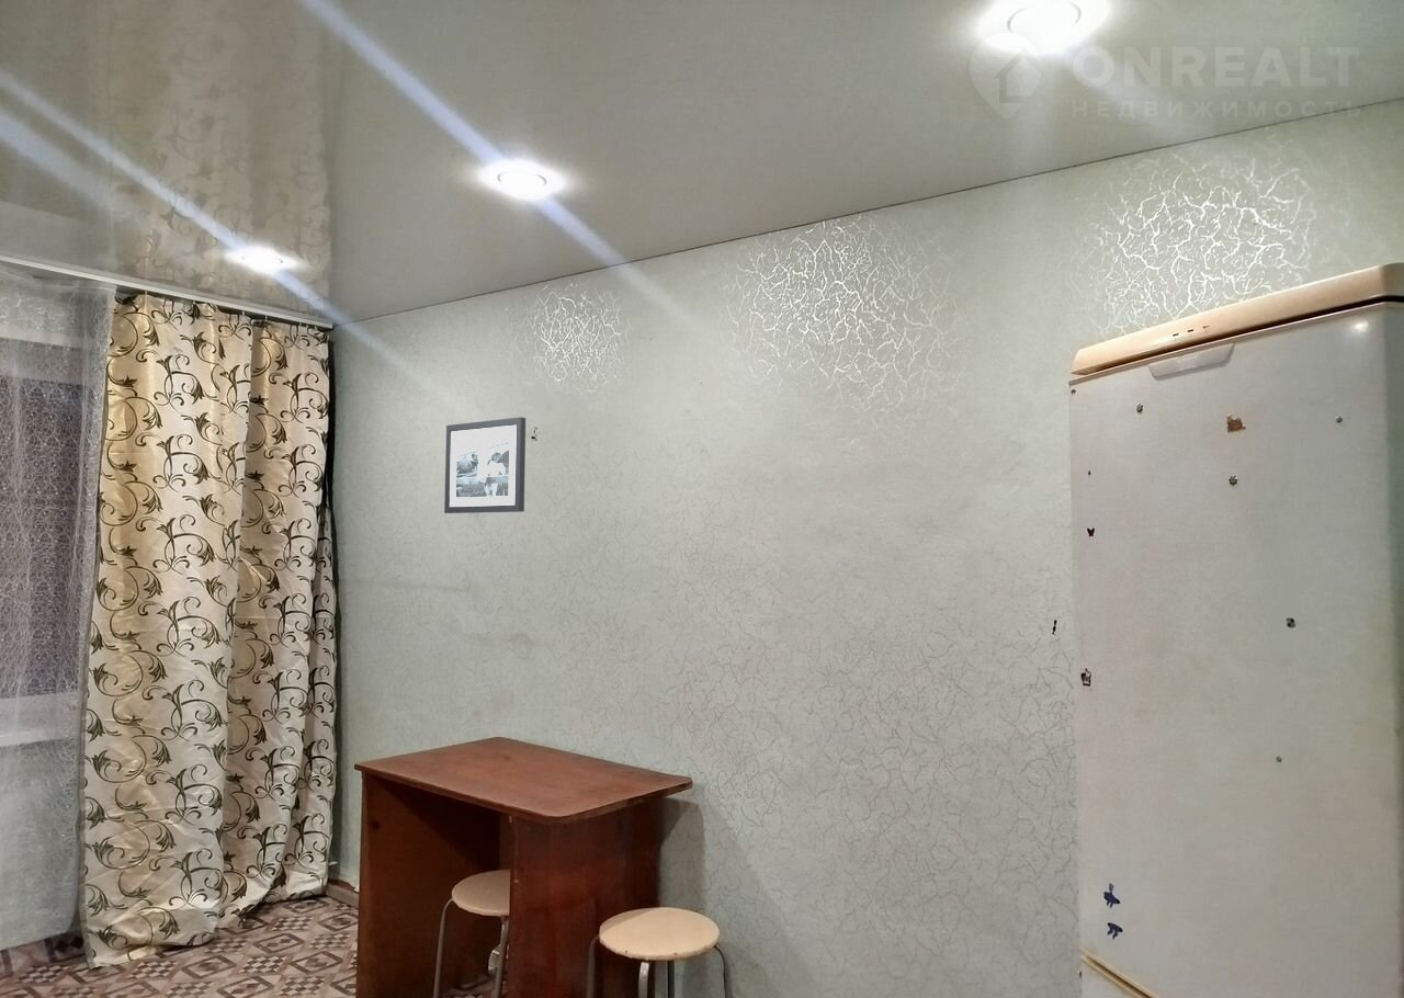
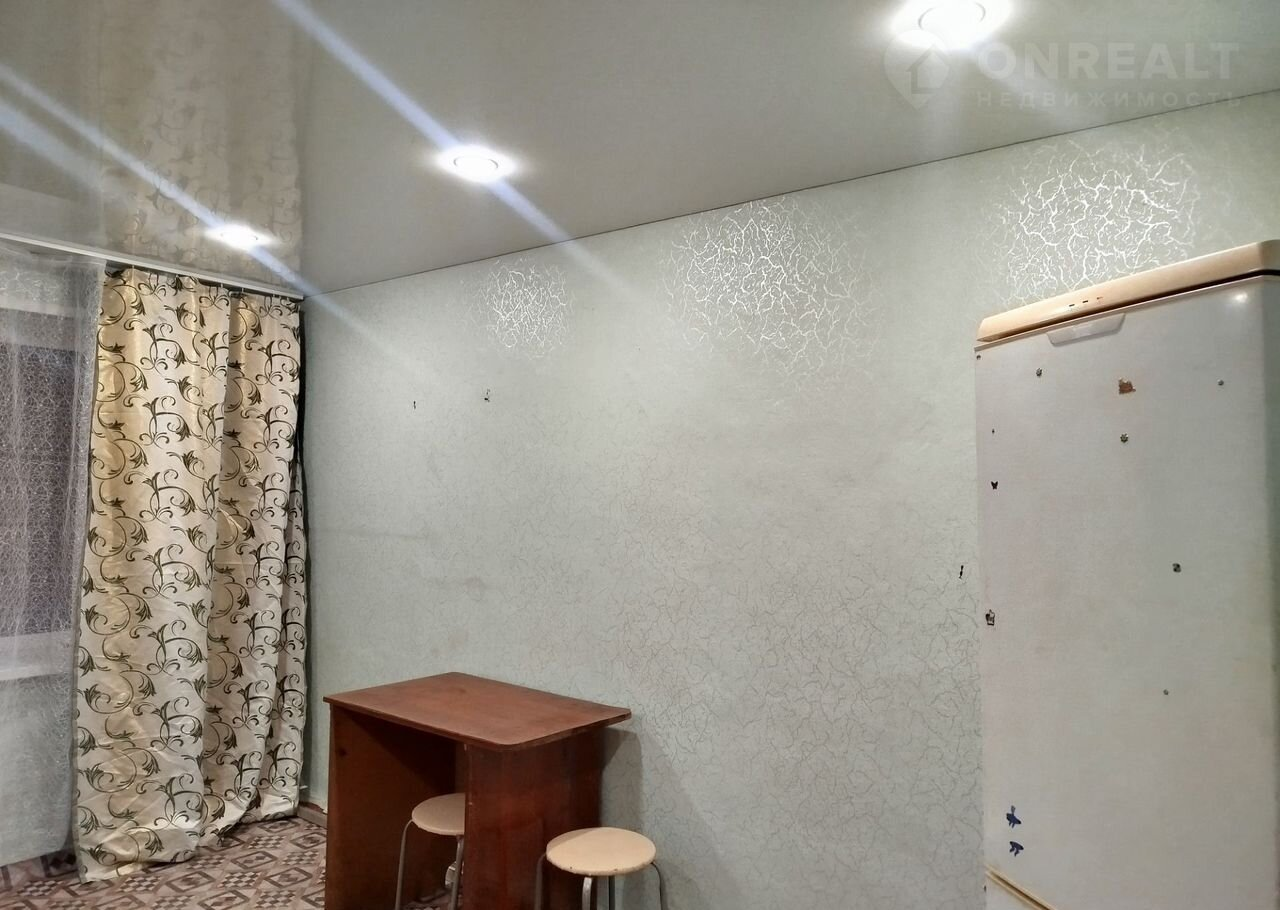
- picture frame [443,417,526,514]
